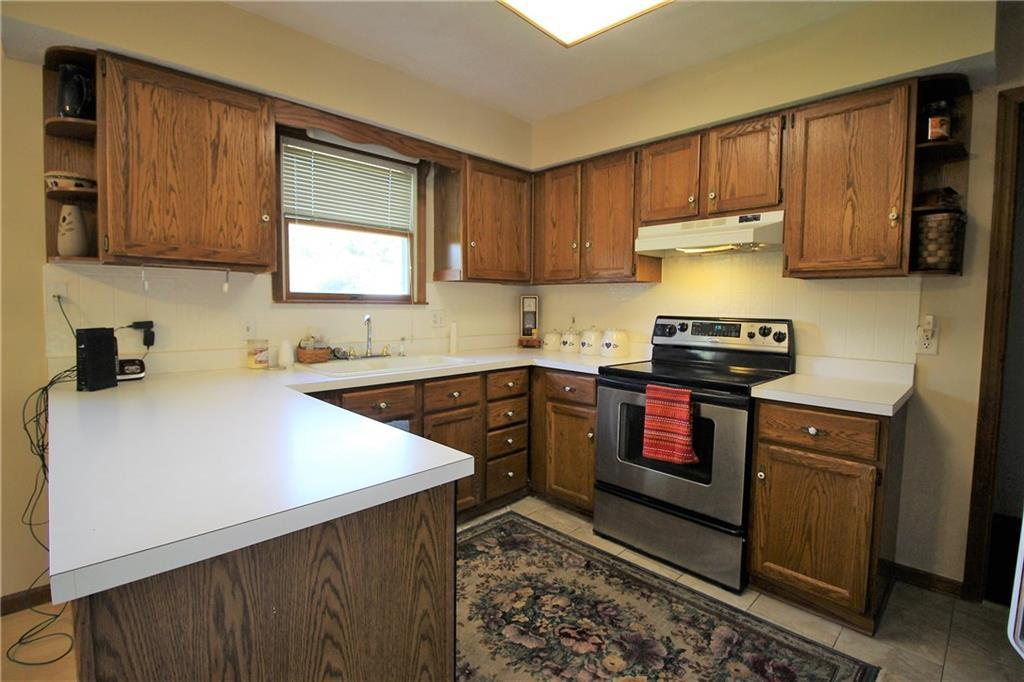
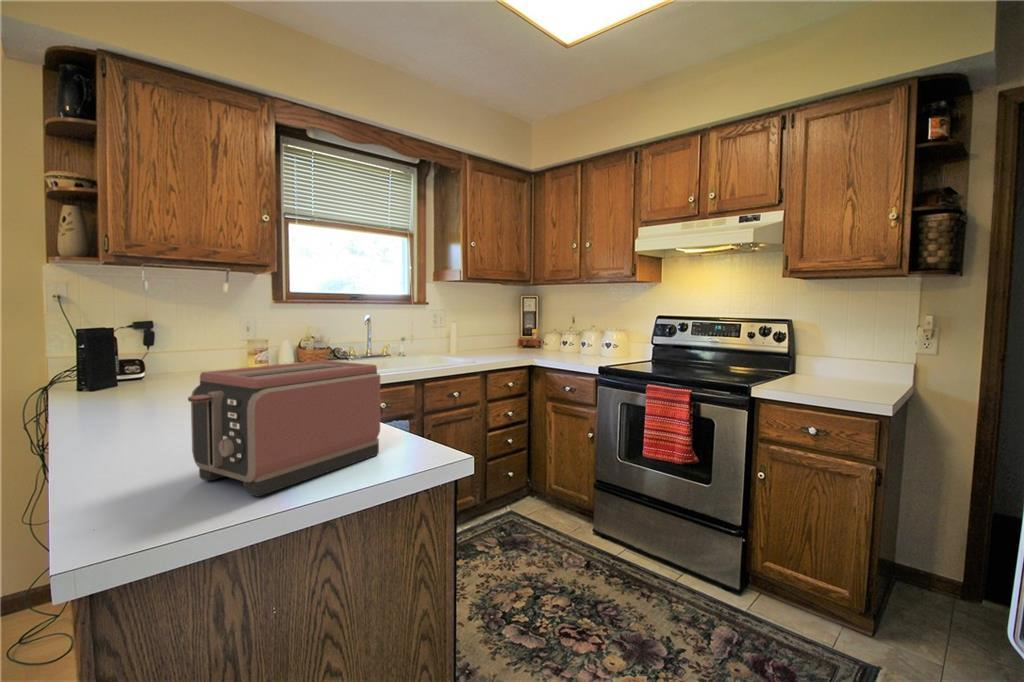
+ toaster [187,359,381,497]
